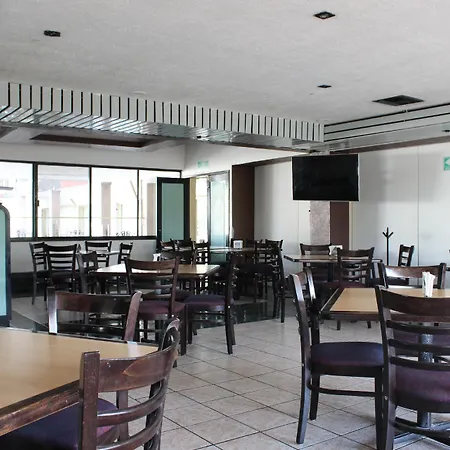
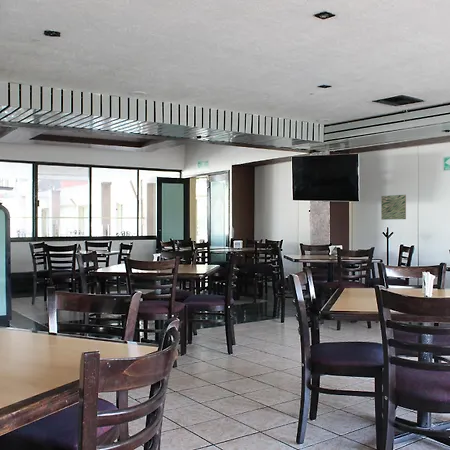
+ wall art [380,194,407,221]
